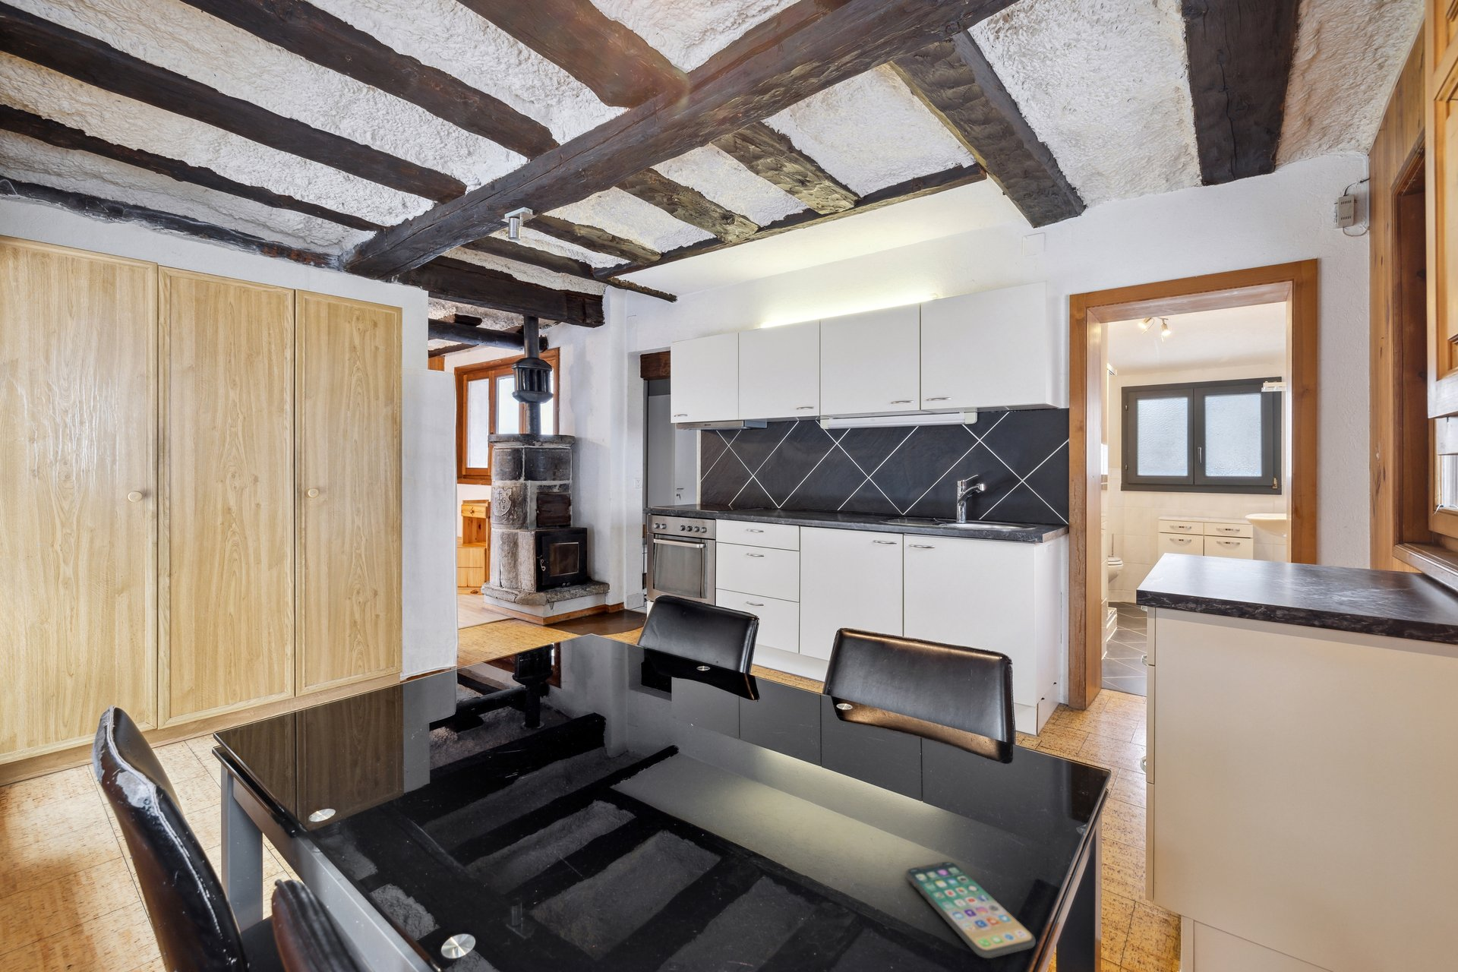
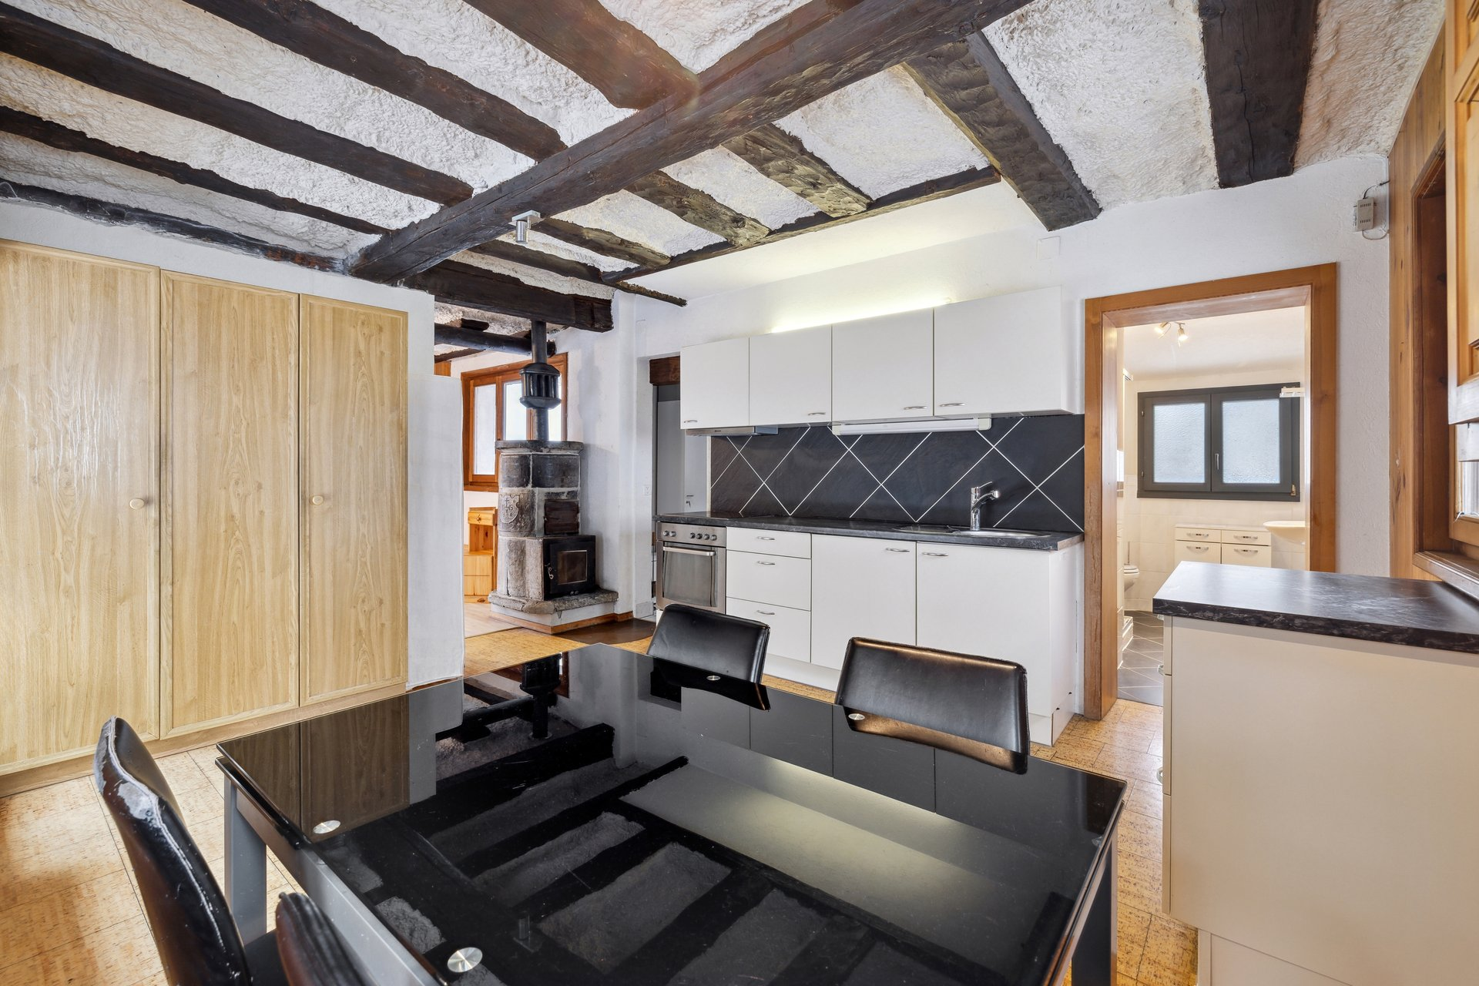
- smartphone [905,860,1037,959]
